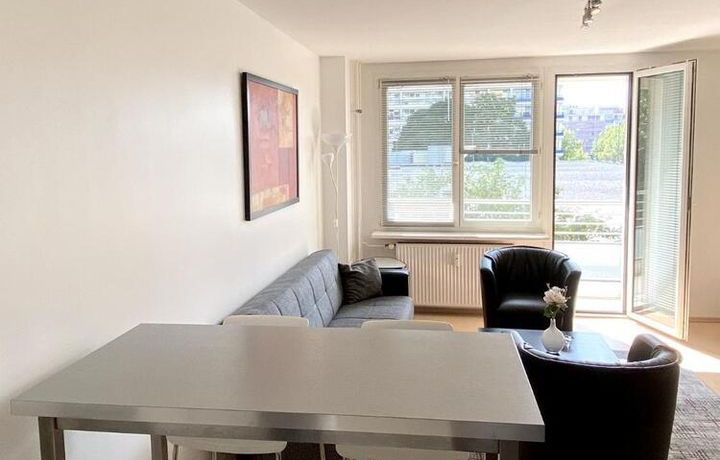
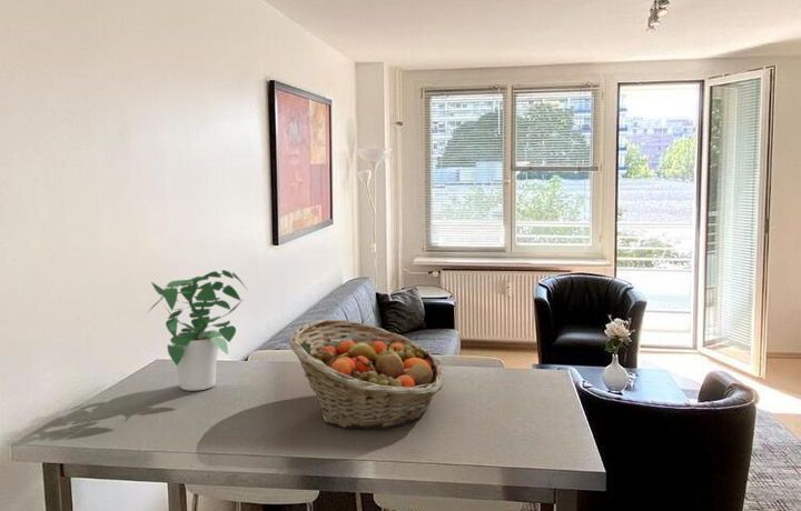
+ fruit basket [288,319,445,430]
+ potted plant [147,269,249,392]
